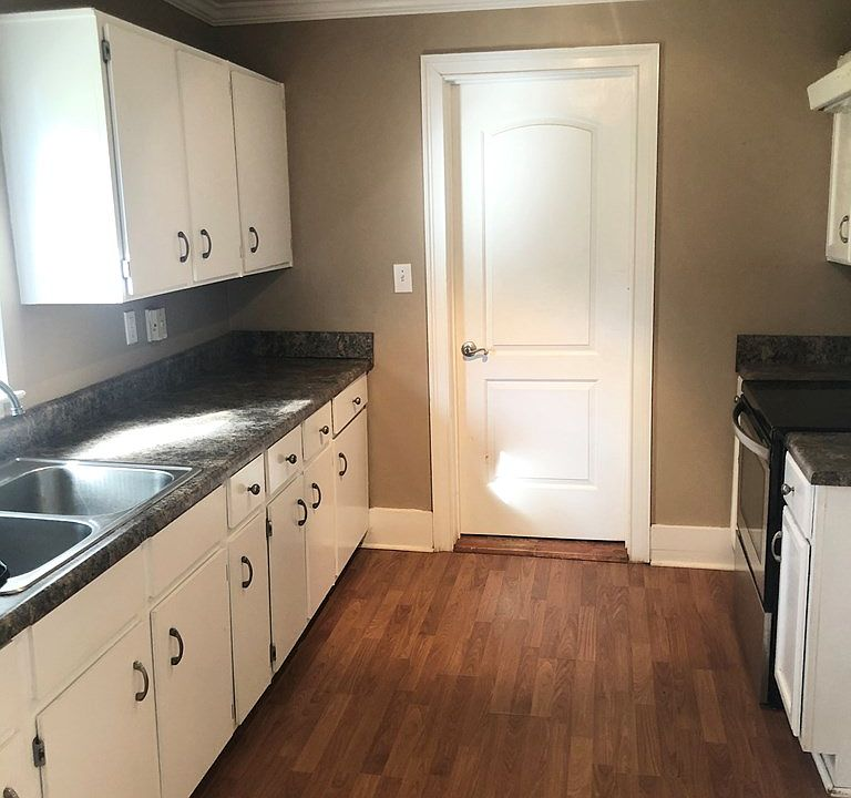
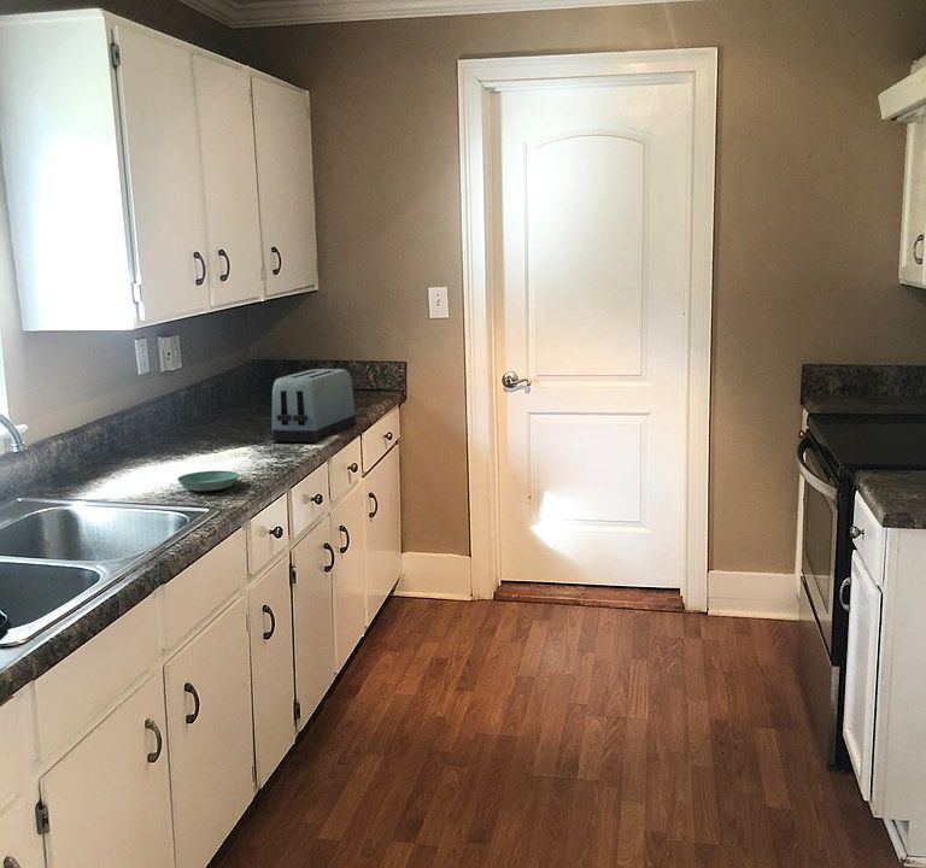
+ saucer [176,470,240,492]
+ toaster [271,368,357,444]
